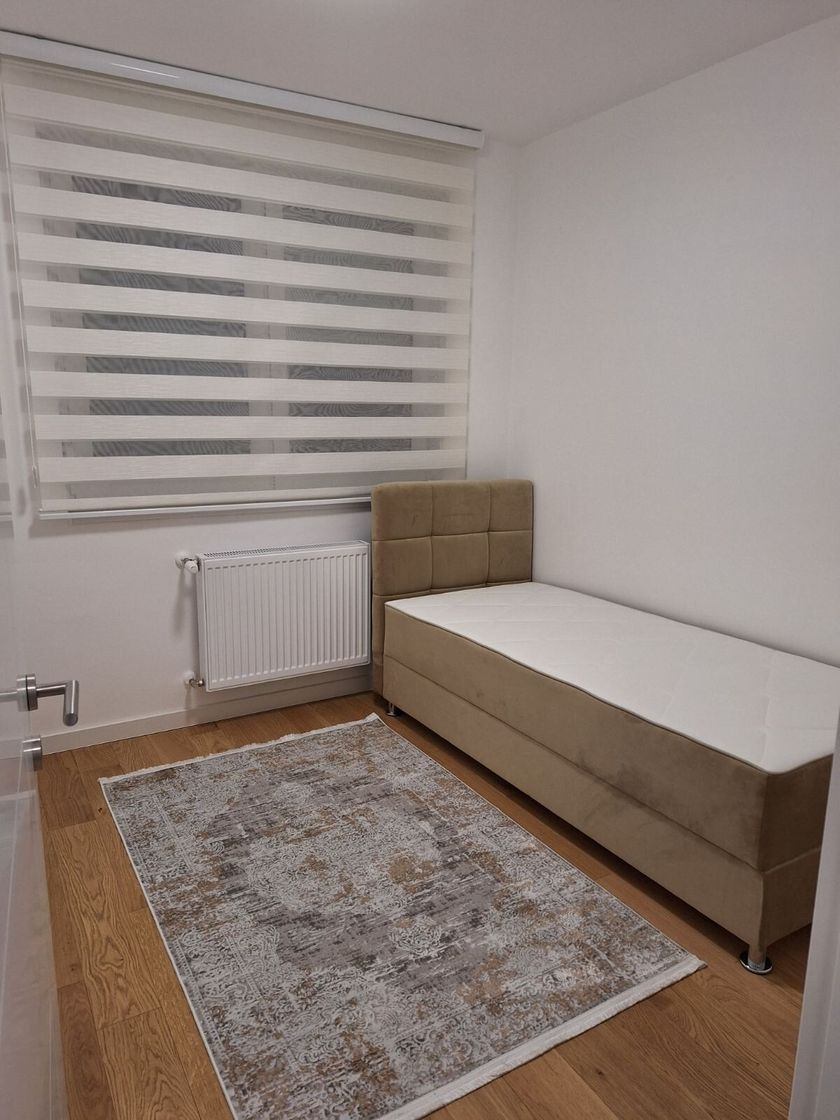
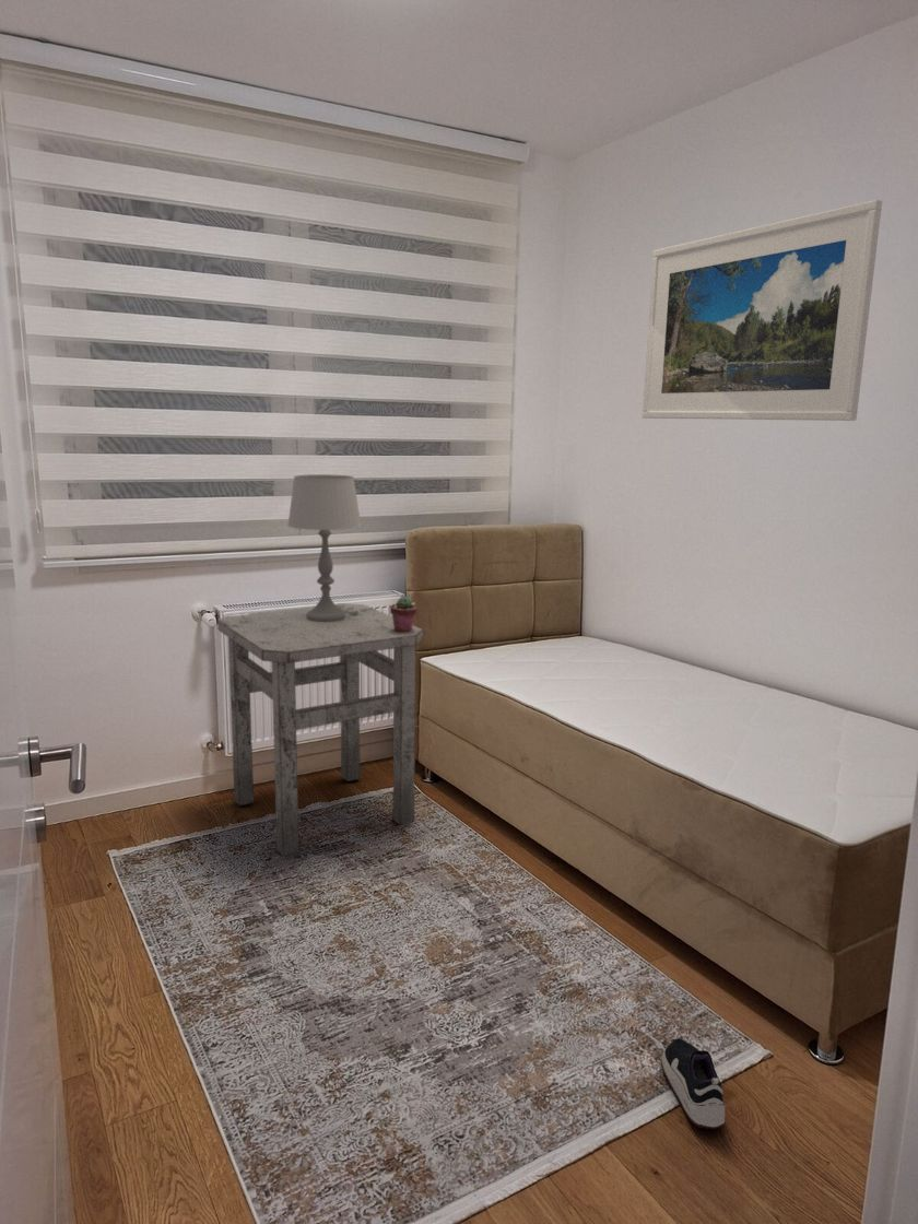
+ shoe [660,1037,727,1130]
+ potted succulent [389,596,419,633]
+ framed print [642,199,883,422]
+ table lamp [286,473,363,622]
+ side table [216,602,424,857]
